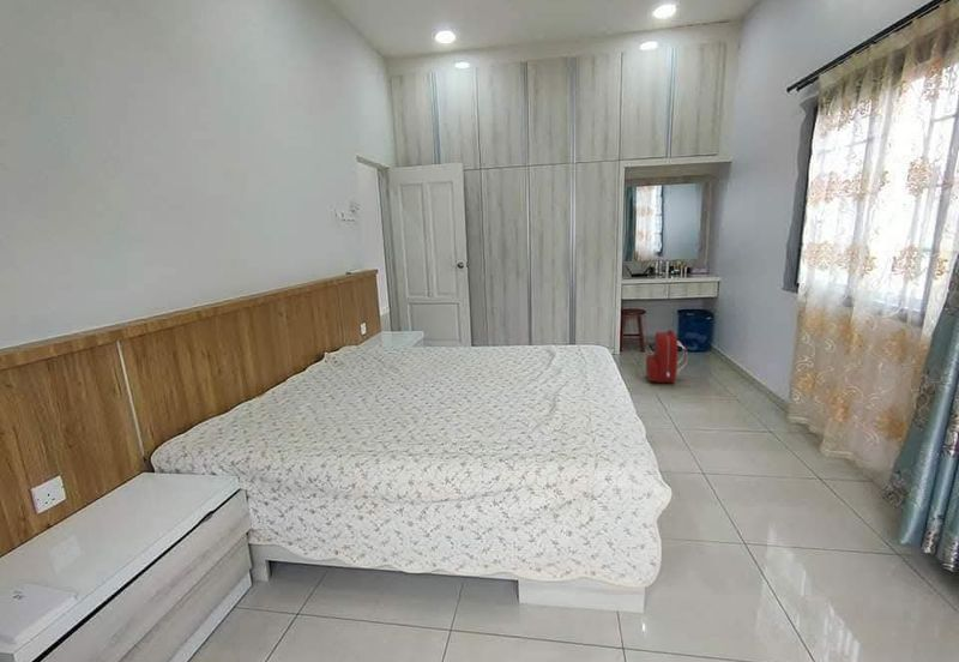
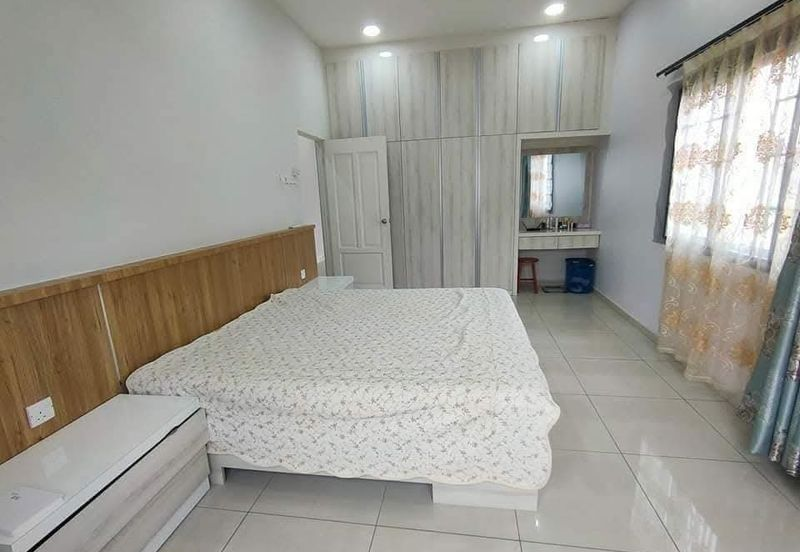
- backpack [645,329,689,384]
